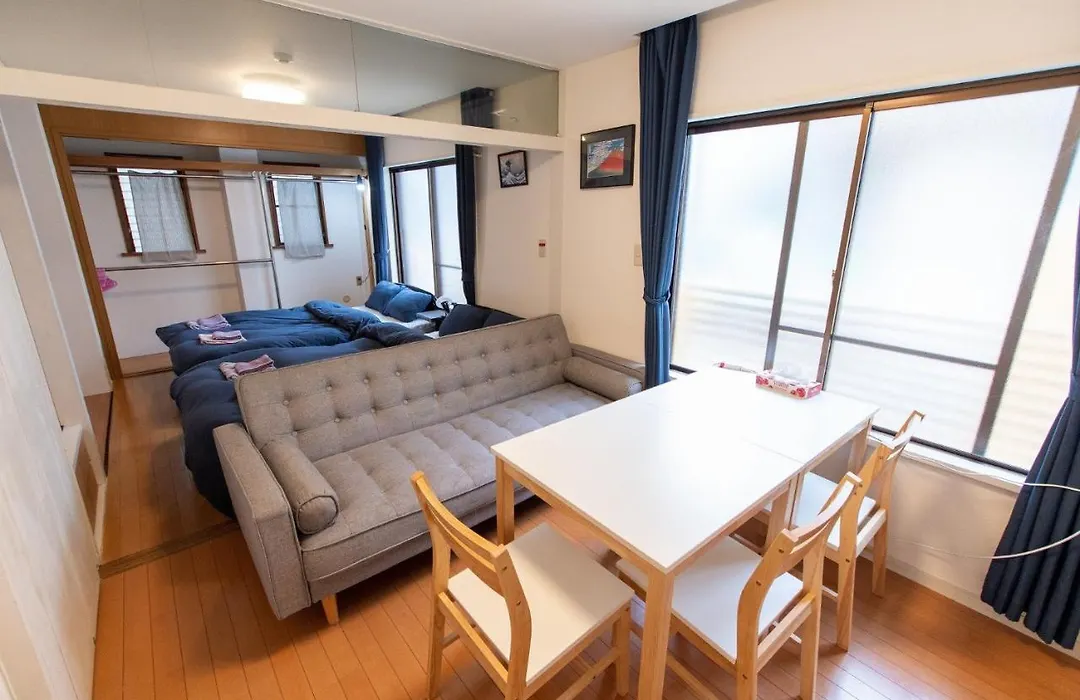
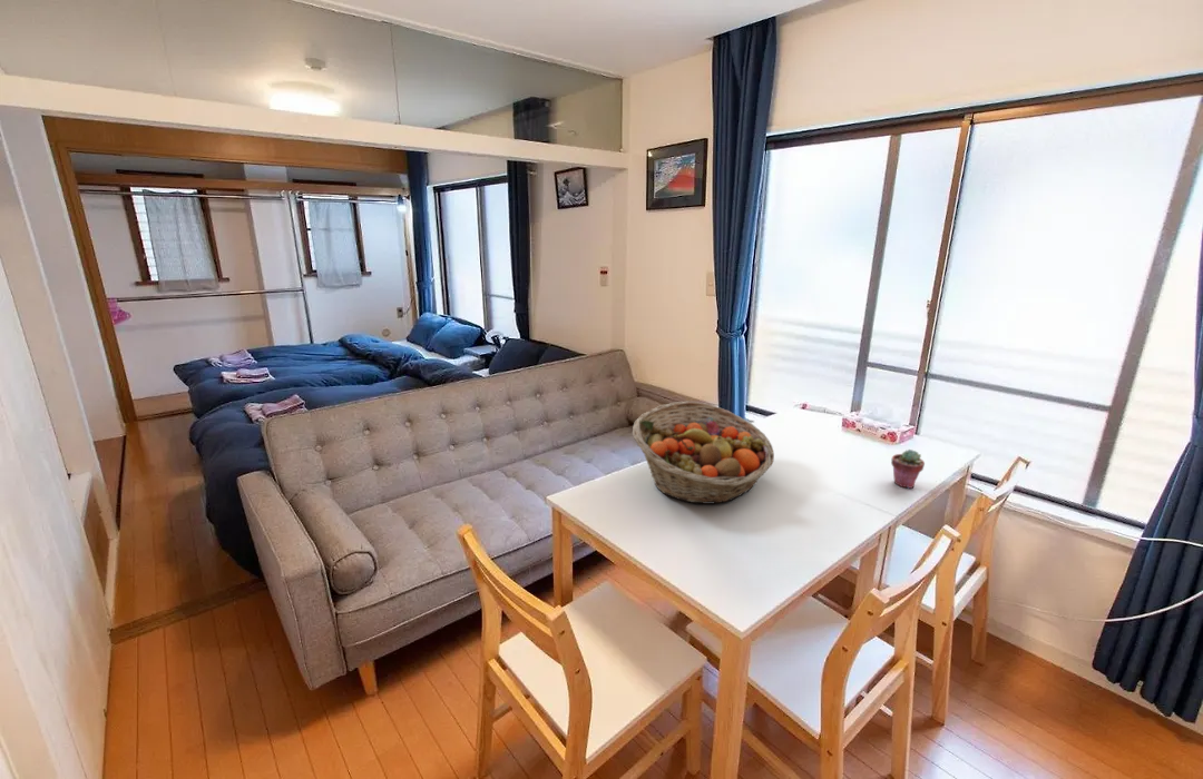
+ potted succulent [890,448,926,490]
+ fruit basket [632,401,775,505]
